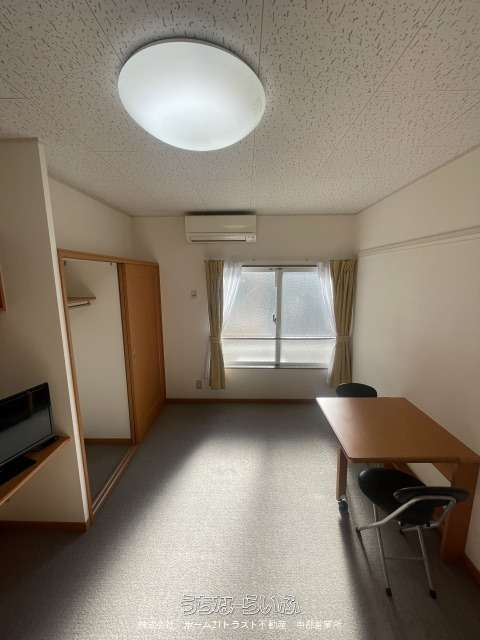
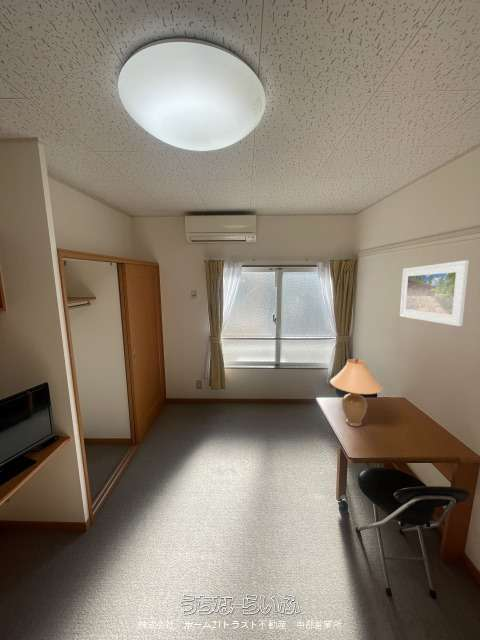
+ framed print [399,259,470,327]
+ table lamp [329,357,384,428]
